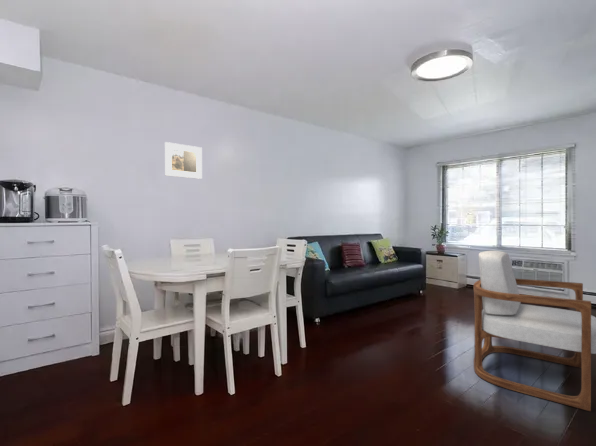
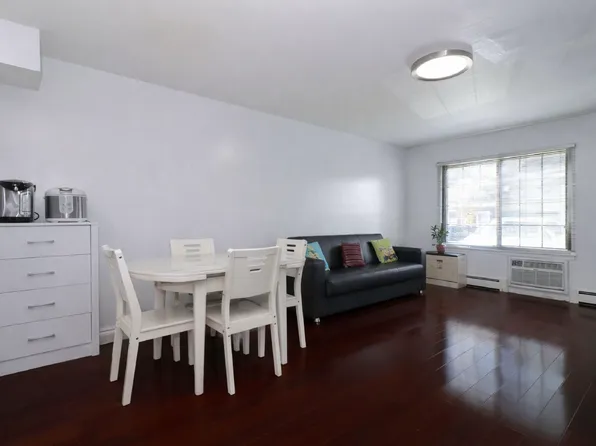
- armchair [473,250,596,412]
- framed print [164,141,203,180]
